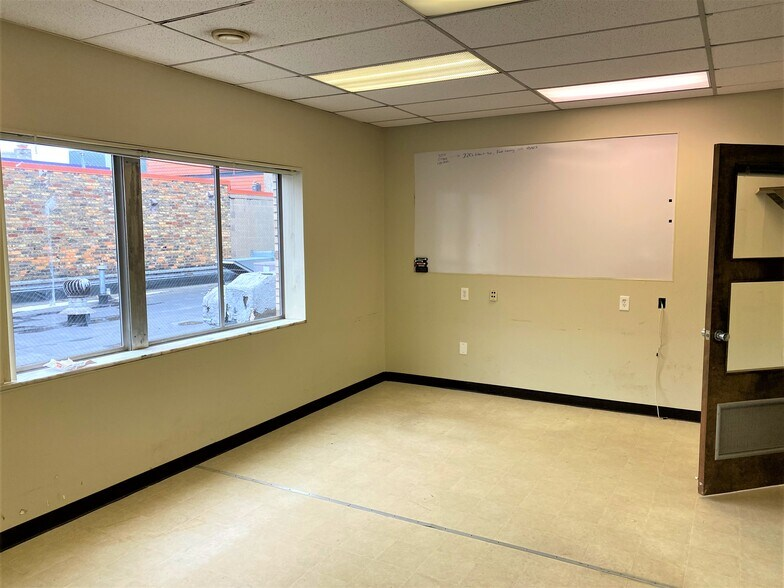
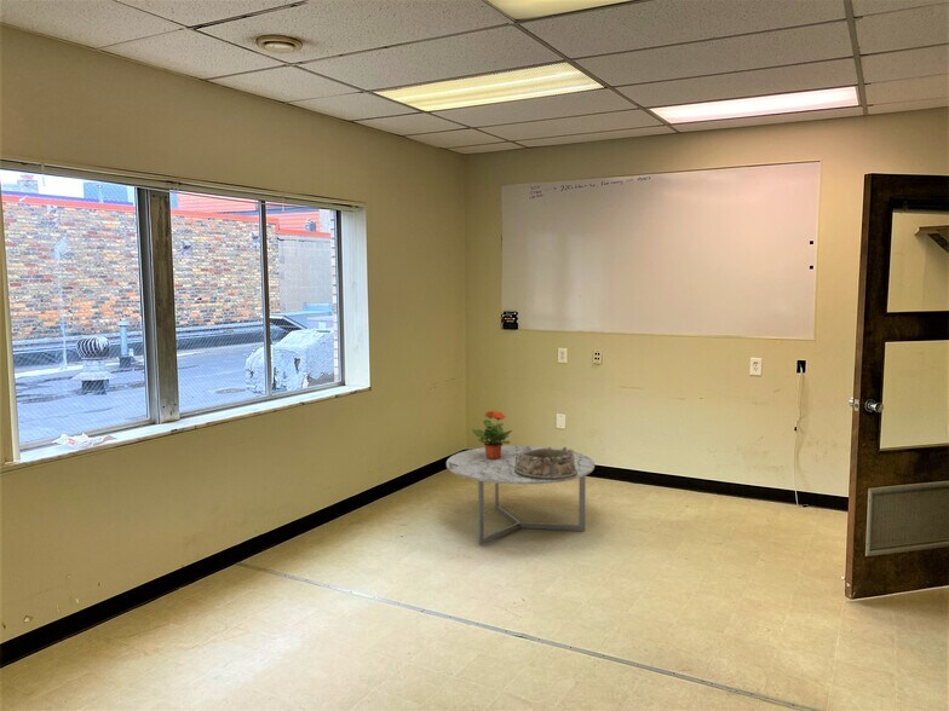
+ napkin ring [514,446,577,479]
+ coffee table [445,445,596,547]
+ potted plant [471,410,513,459]
